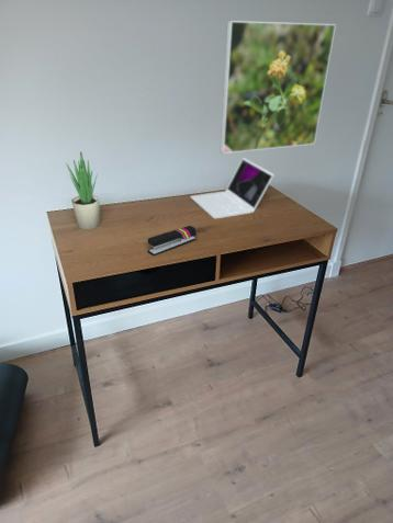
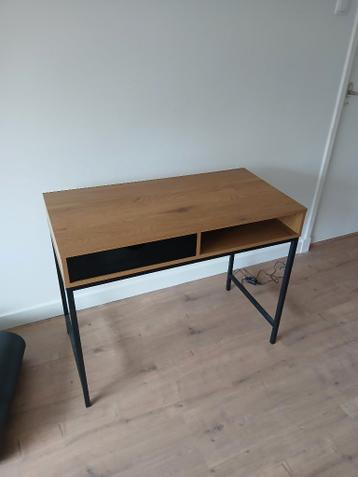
- stapler [147,225,198,257]
- potted plant [66,150,101,231]
- laptop [189,157,274,219]
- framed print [218,20,337,155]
